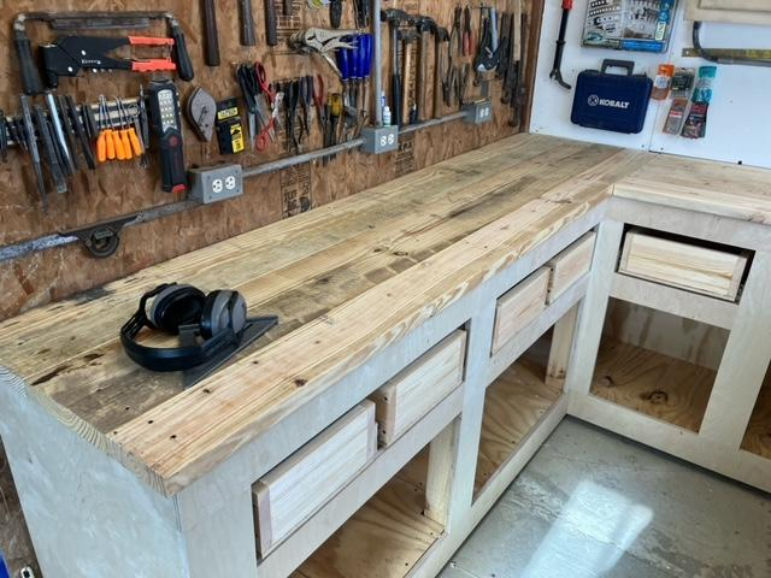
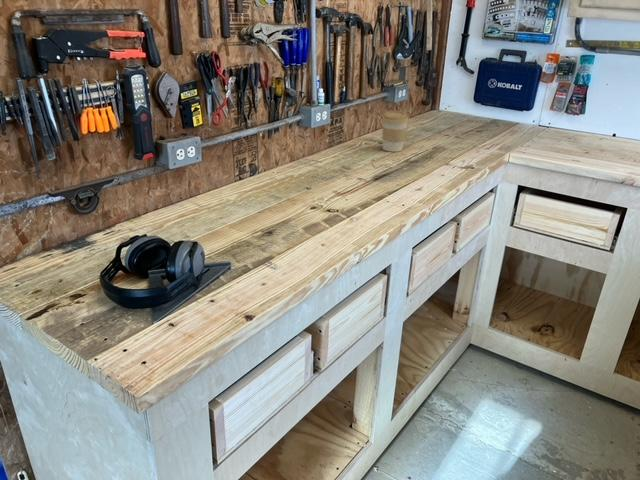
+ coffee cup [381,110,410,153]
